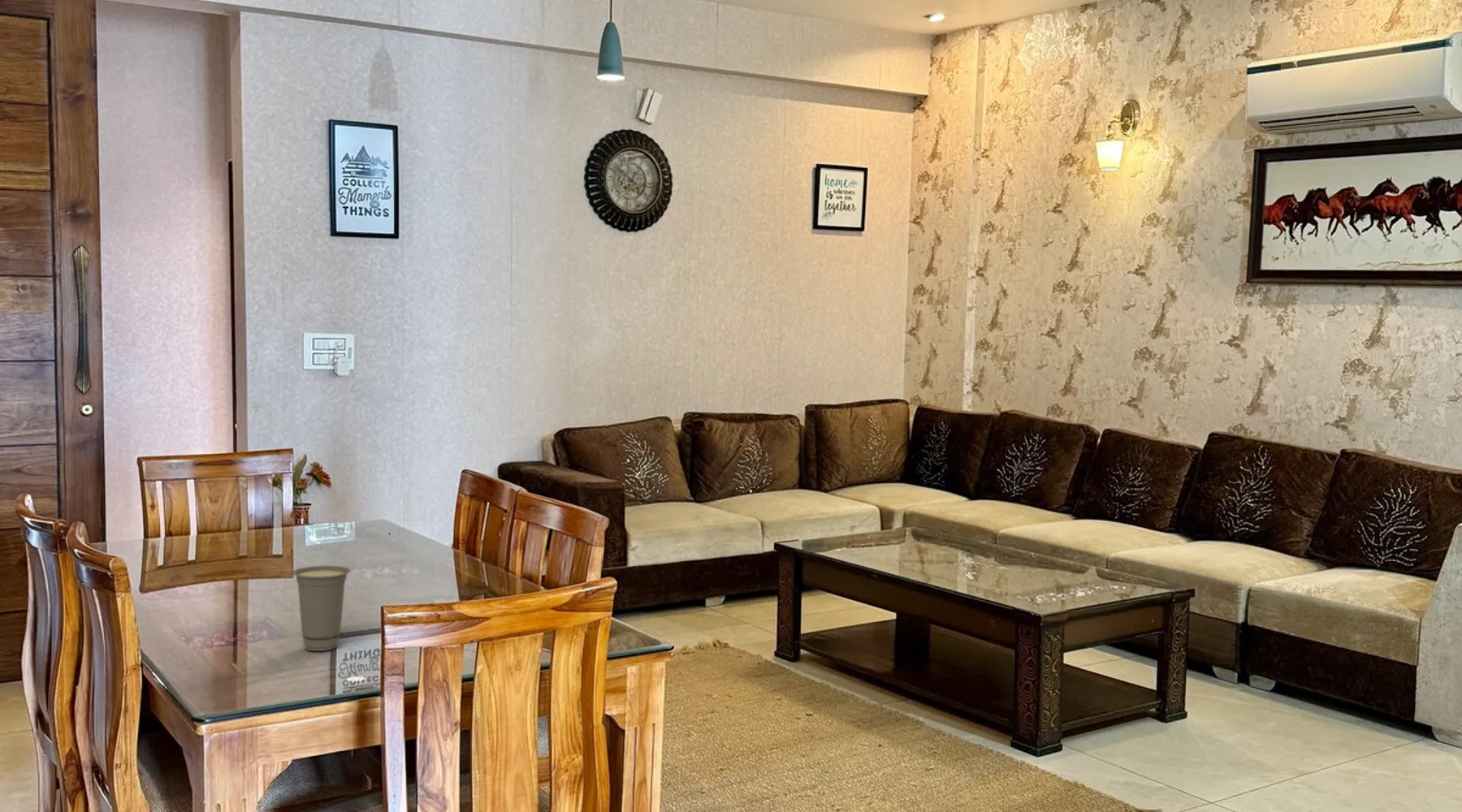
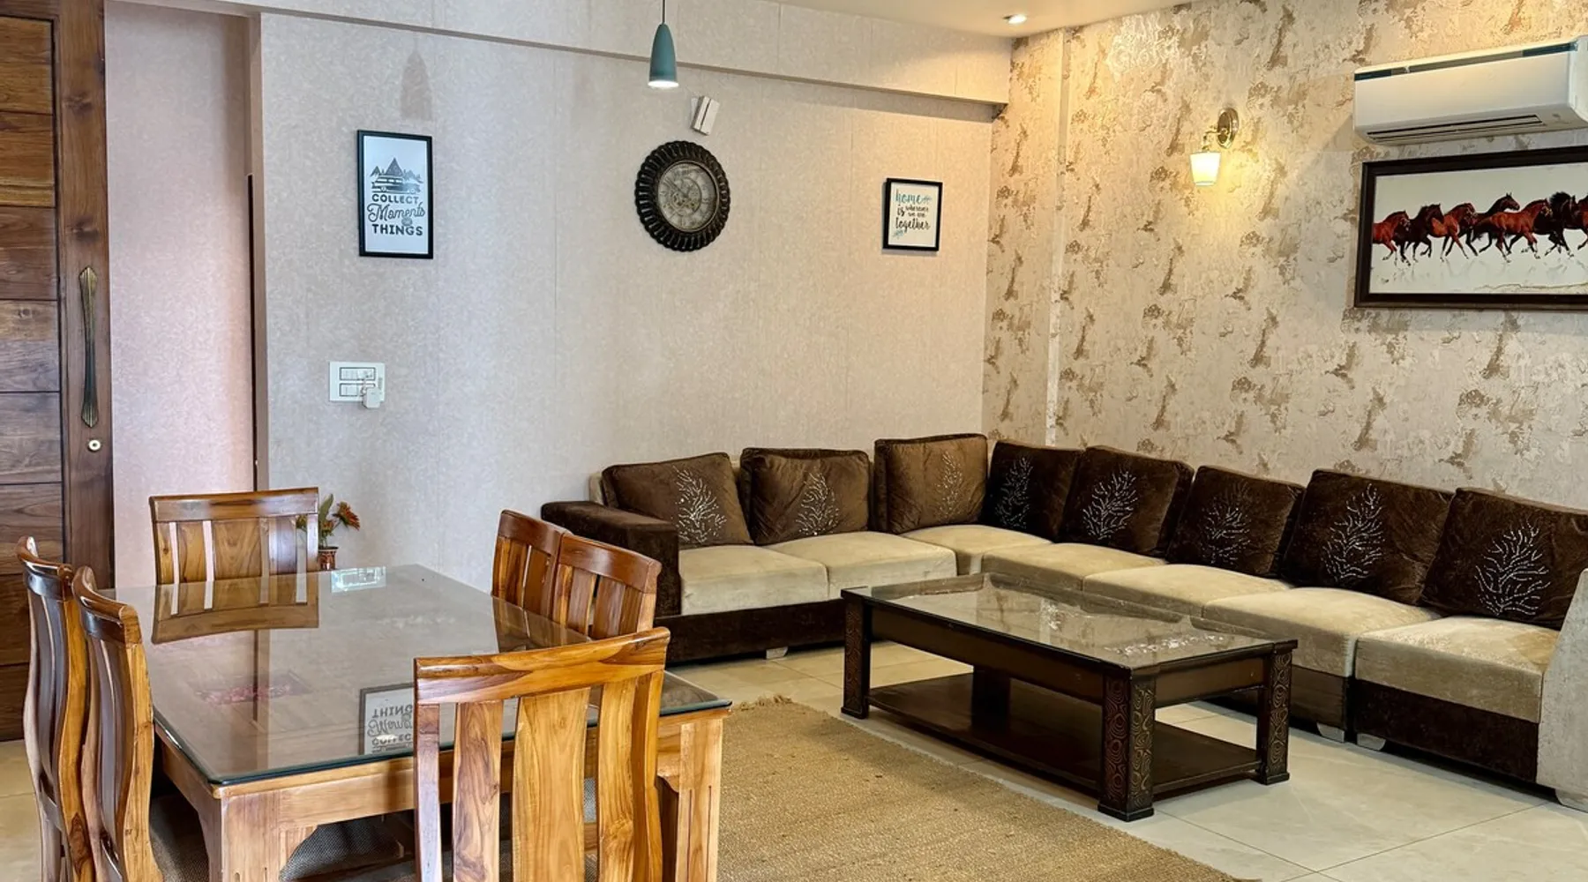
- cup [292,565,352,652]
